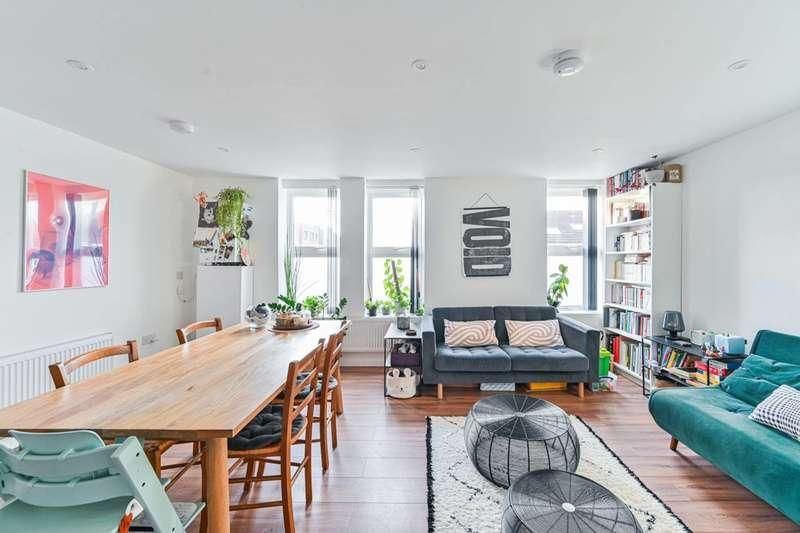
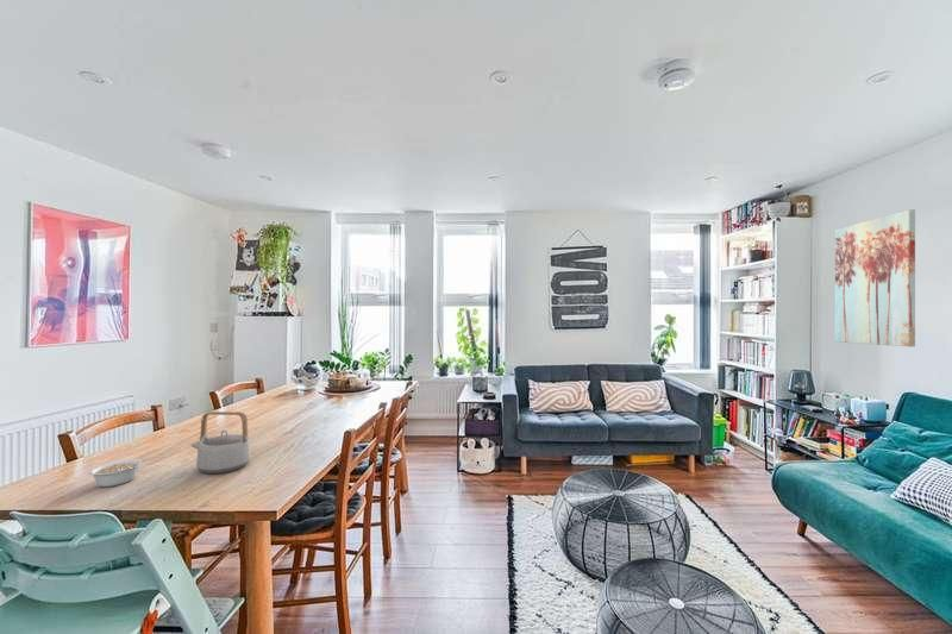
+ teapot [190,410,251,475]
+ wall art [834,208,916,349]
+ legume [88,456,154,488]
